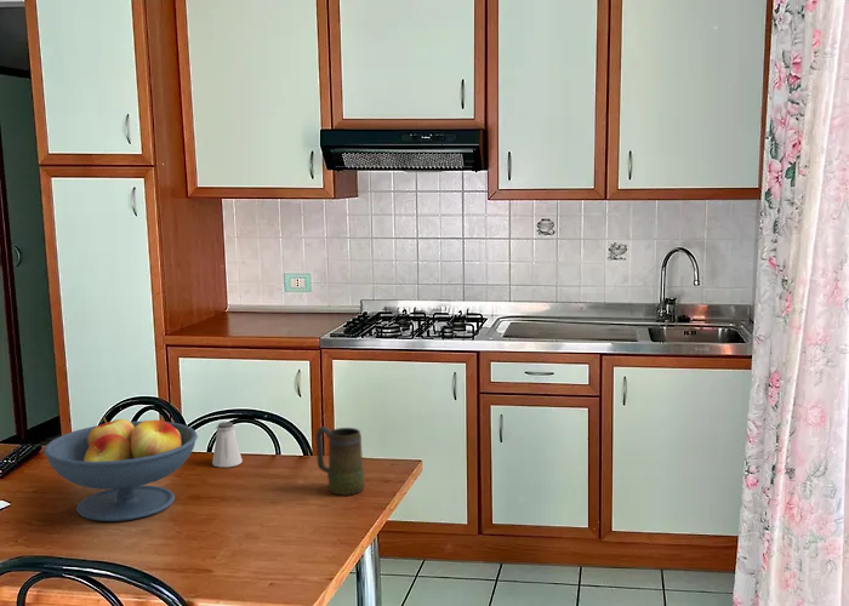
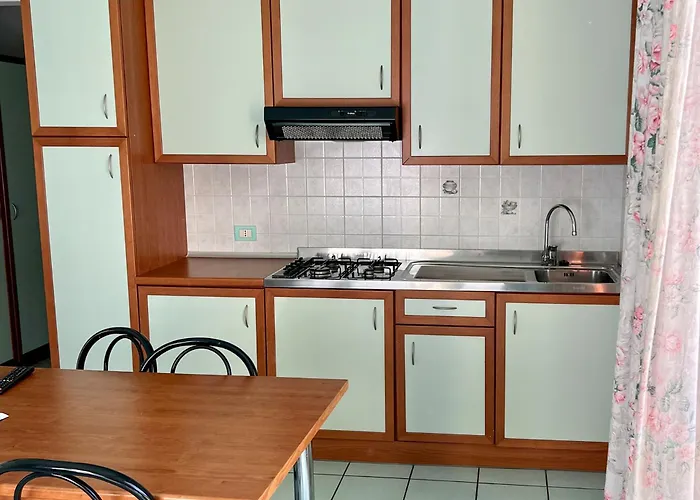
- saltshaker [211,421,244,468]
- mug [314,425,365,496]
- fruit bowl [42,416,199,522]
